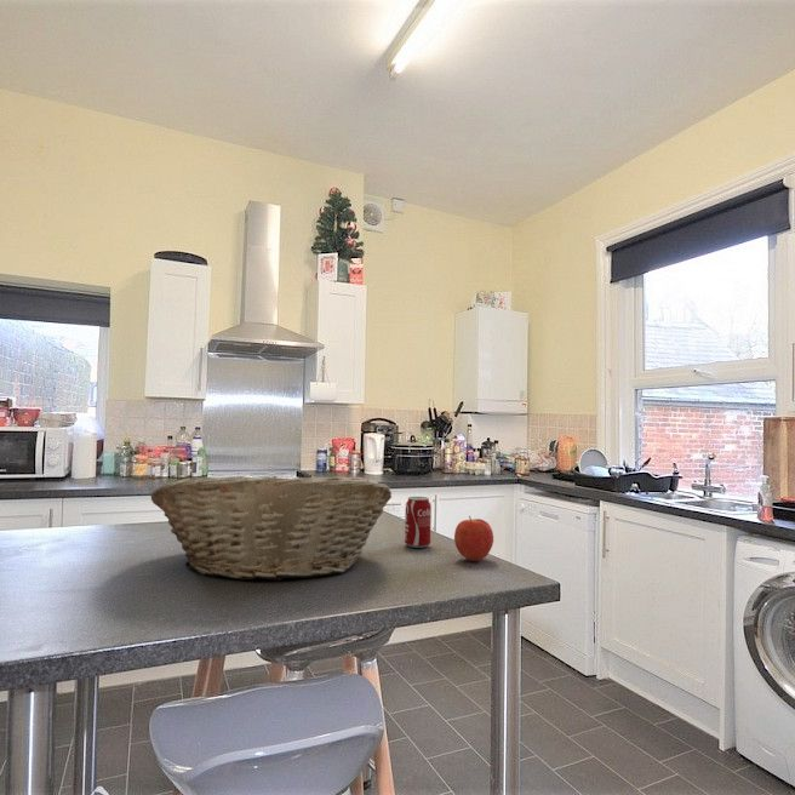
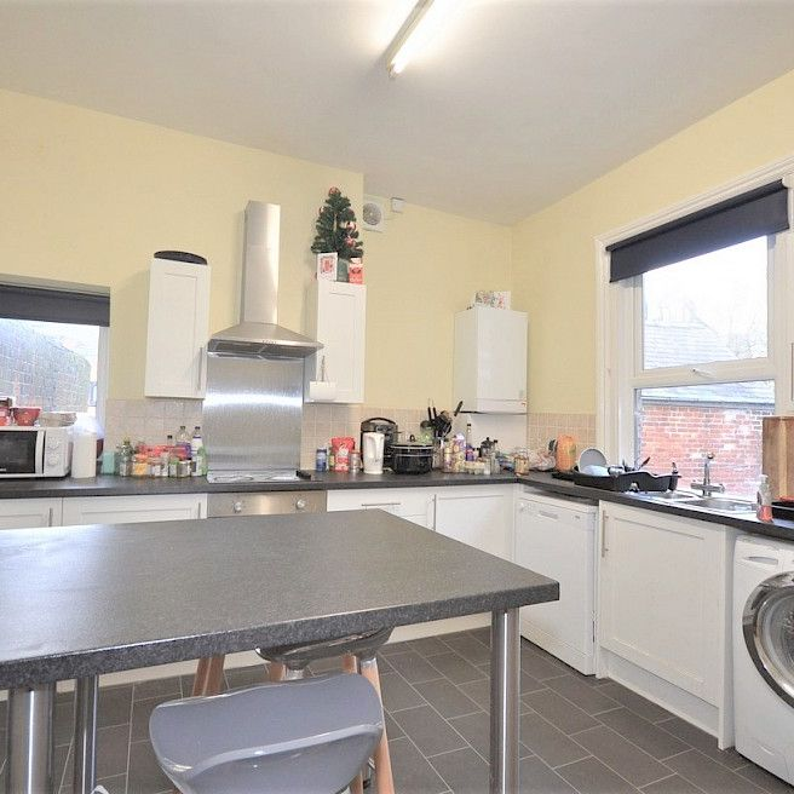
- beverage can [404,496,433,549]
- apple [453,515,494,562]
- fruit basket [150,475,393,582]
